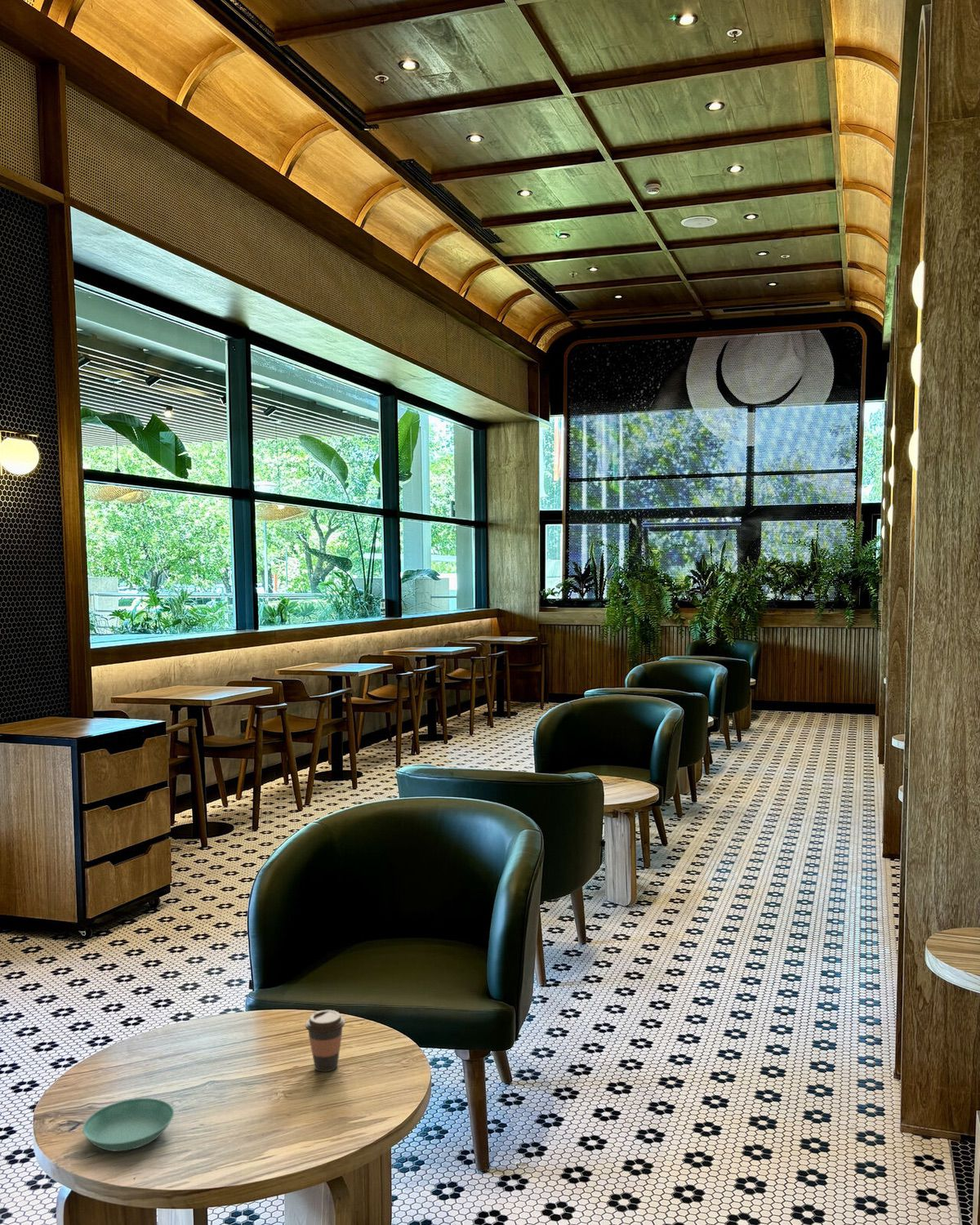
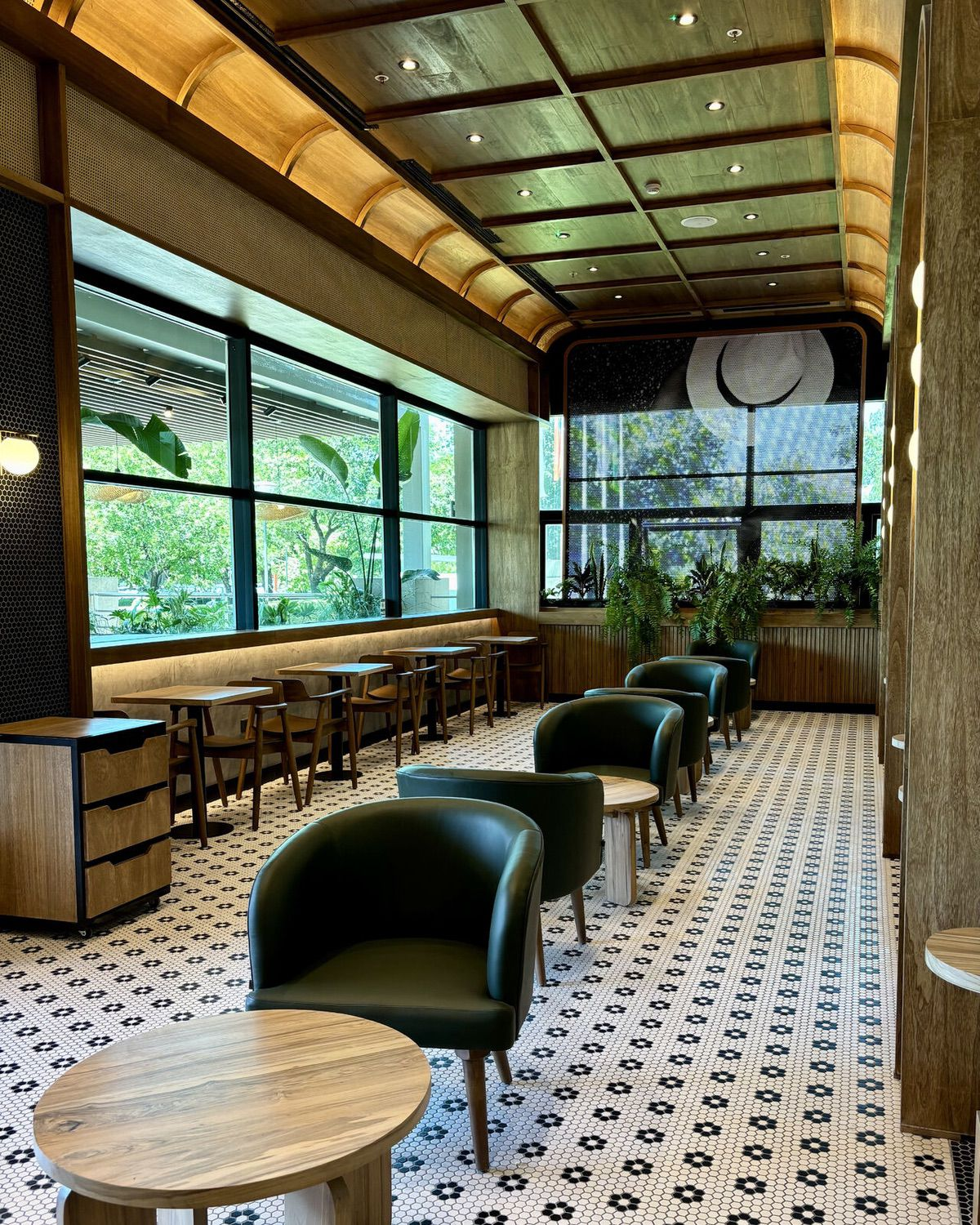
- saucer [82,1098,175,1152]
- coffee cup [305,1009,346,1072]
